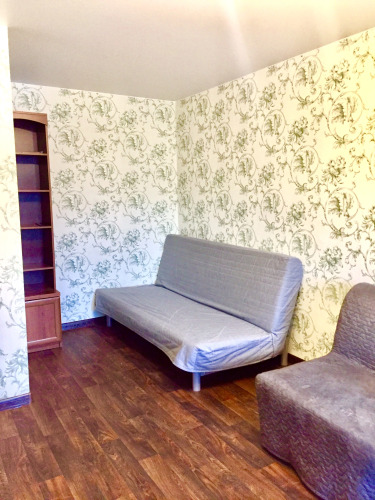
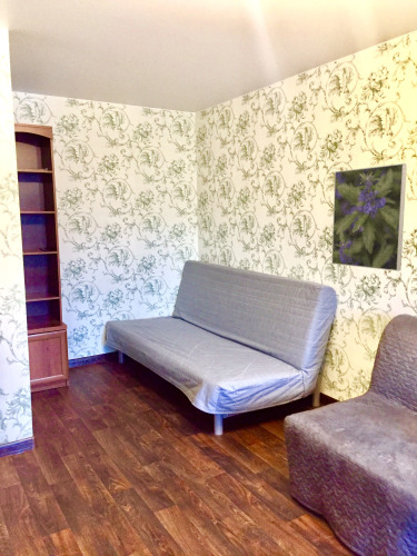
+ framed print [330,162,408,272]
